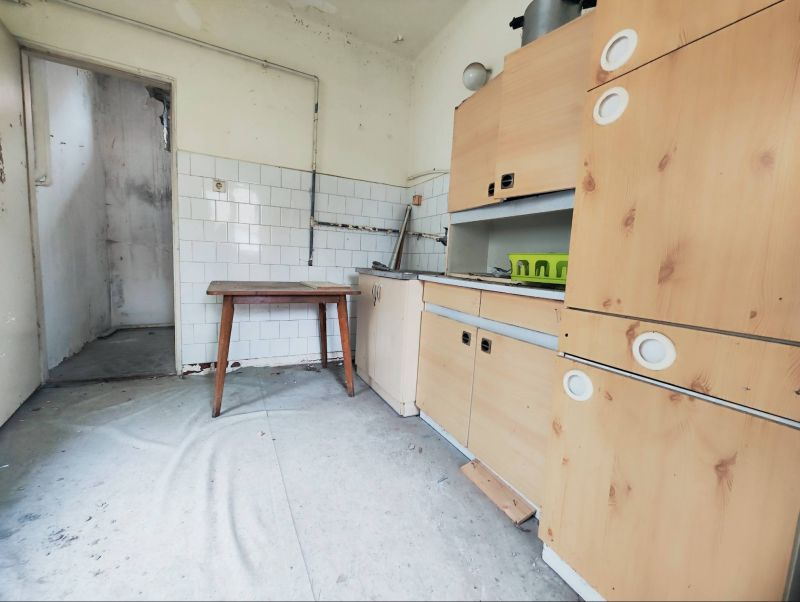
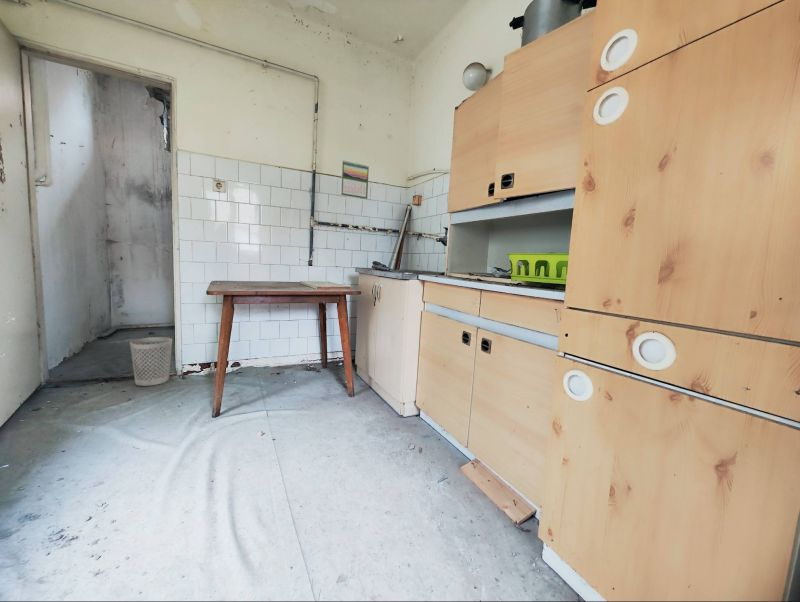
+ calendar [340,160,370,200]
+ wastebasket [129,336,173,387]
